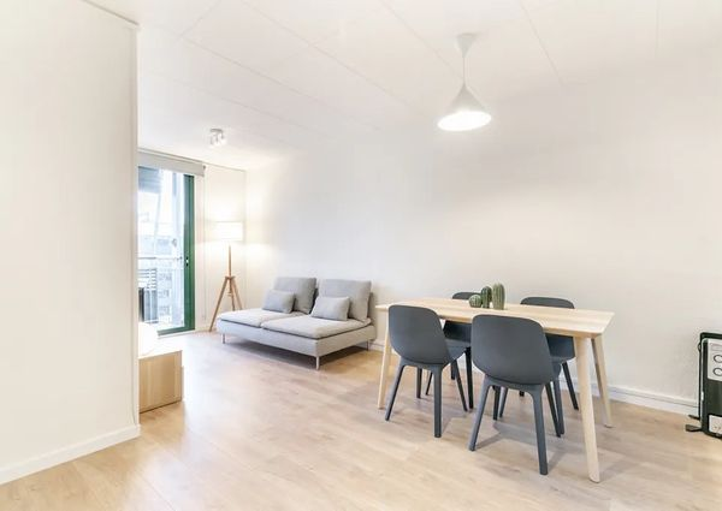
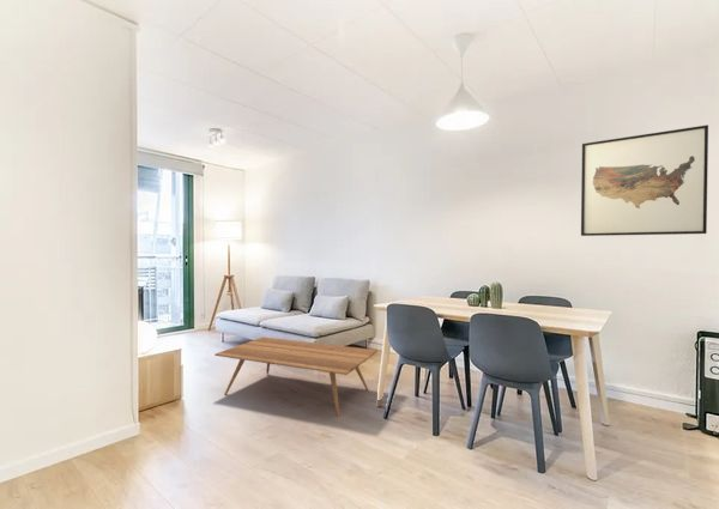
+ wall art [580,123,709,237]
+ coffee table [213,337,379,418]
